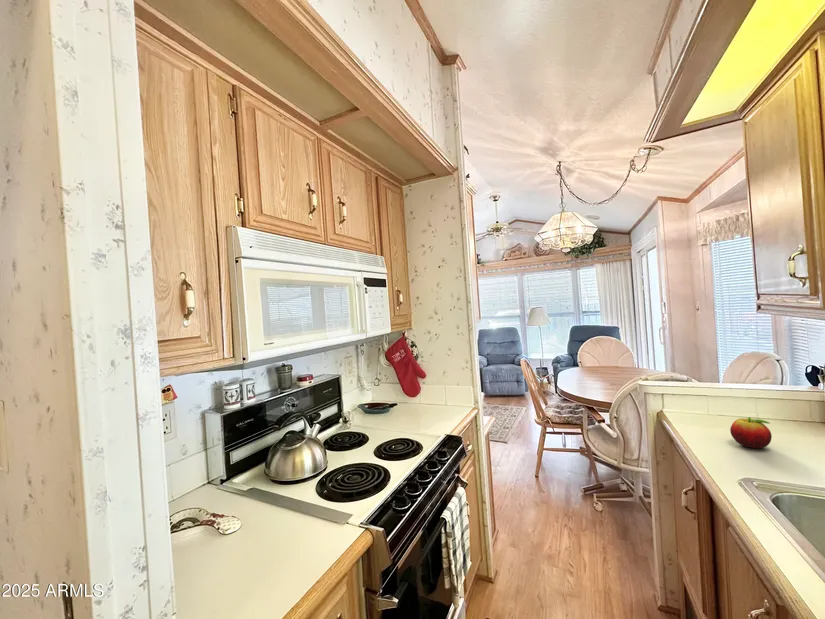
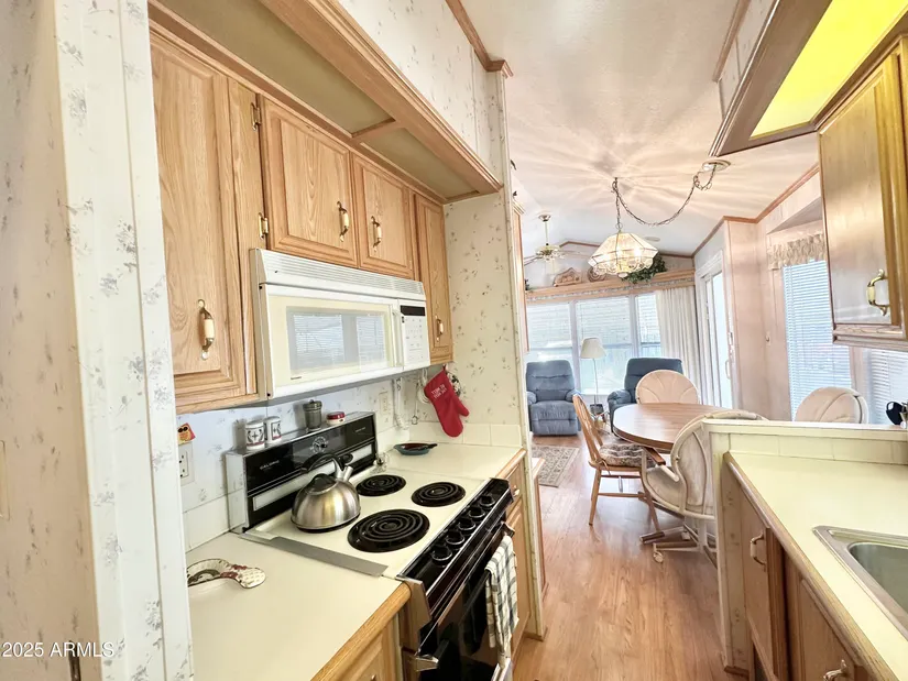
- fruit [729,416,773,449]
